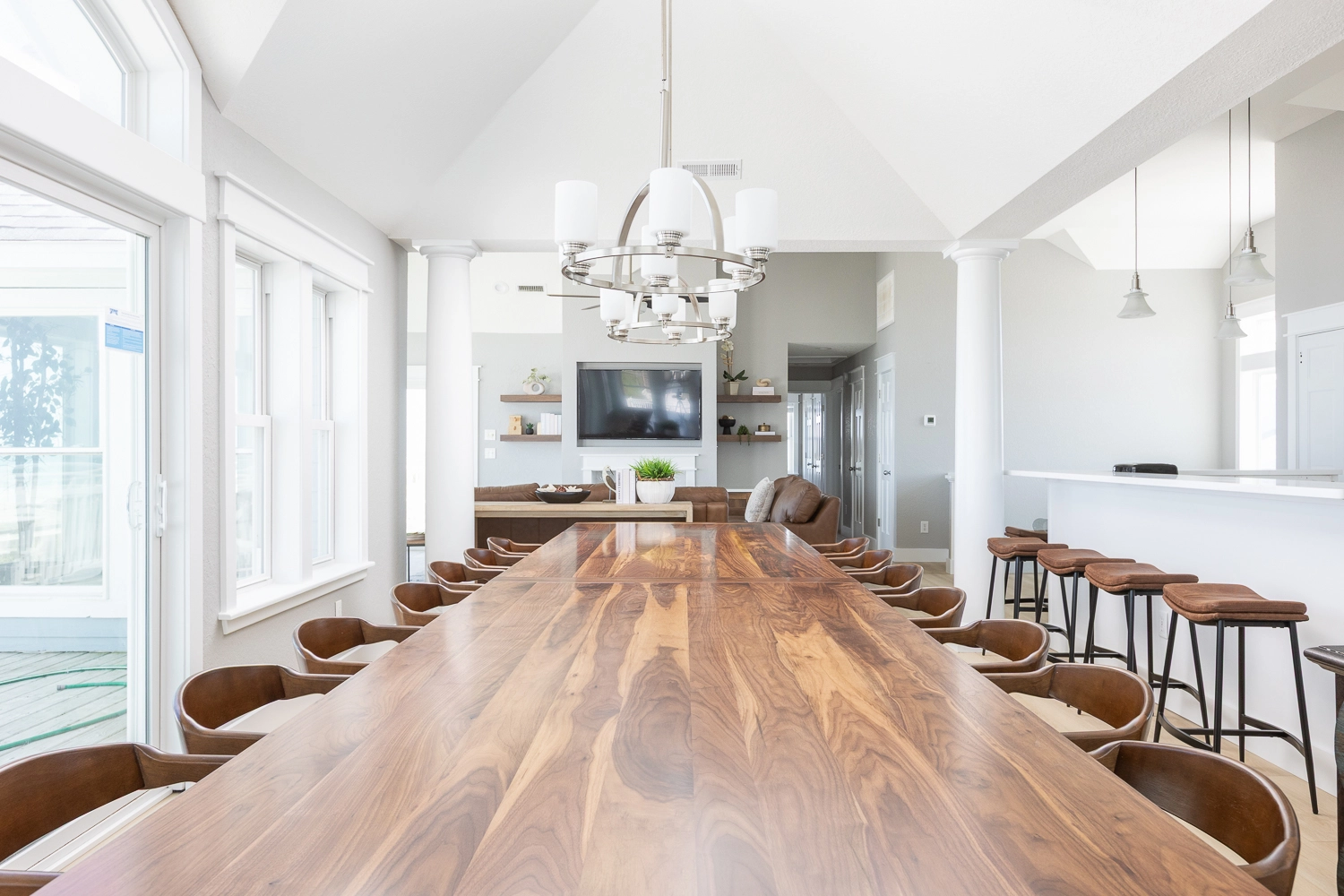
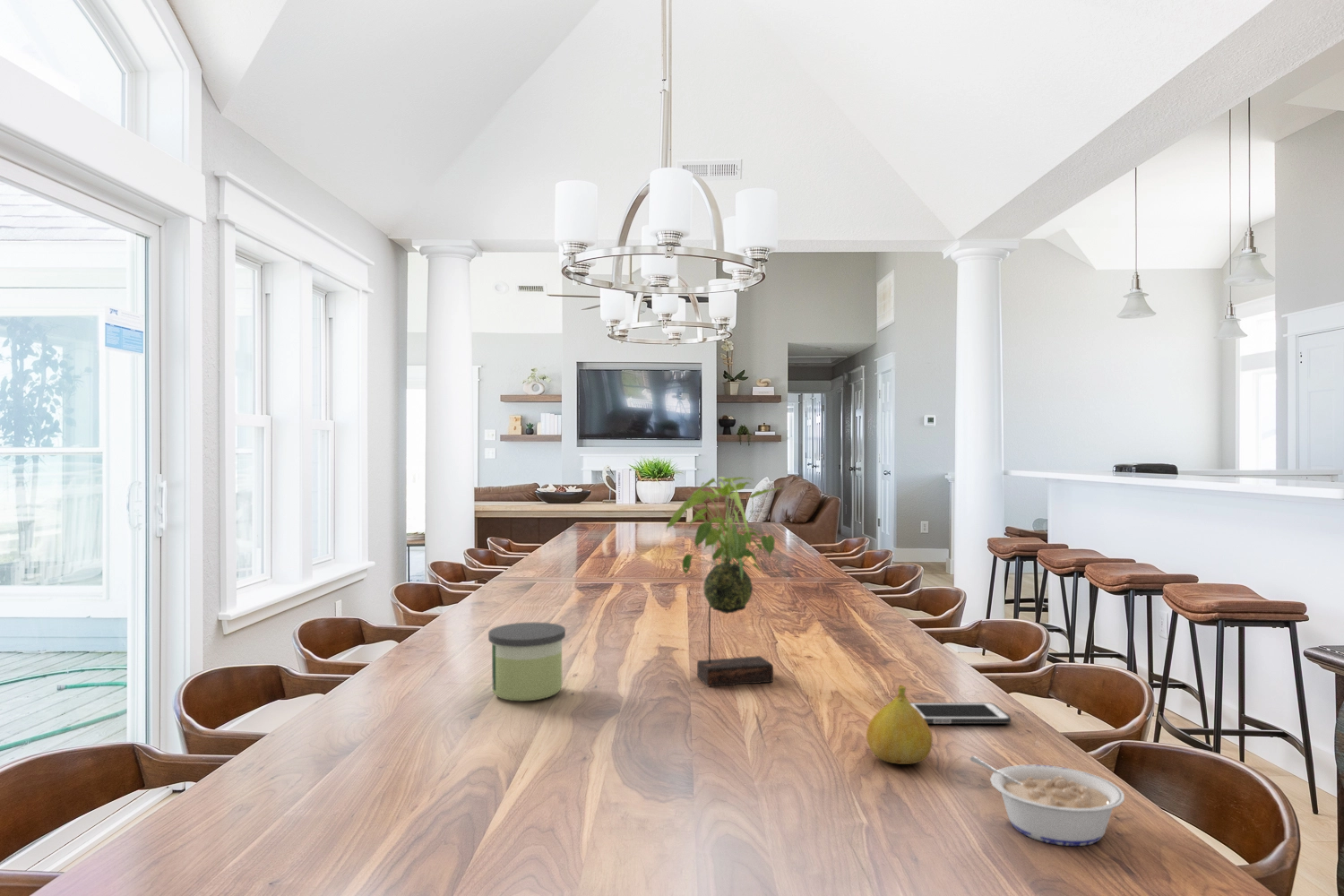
+ legume [969,755,1125,847]
+ candle [487,621,566,702]
+ cell phone [909,702,1012,725]
+ fruit [866,684,934,765]
+ plant [666,476,786,688]
